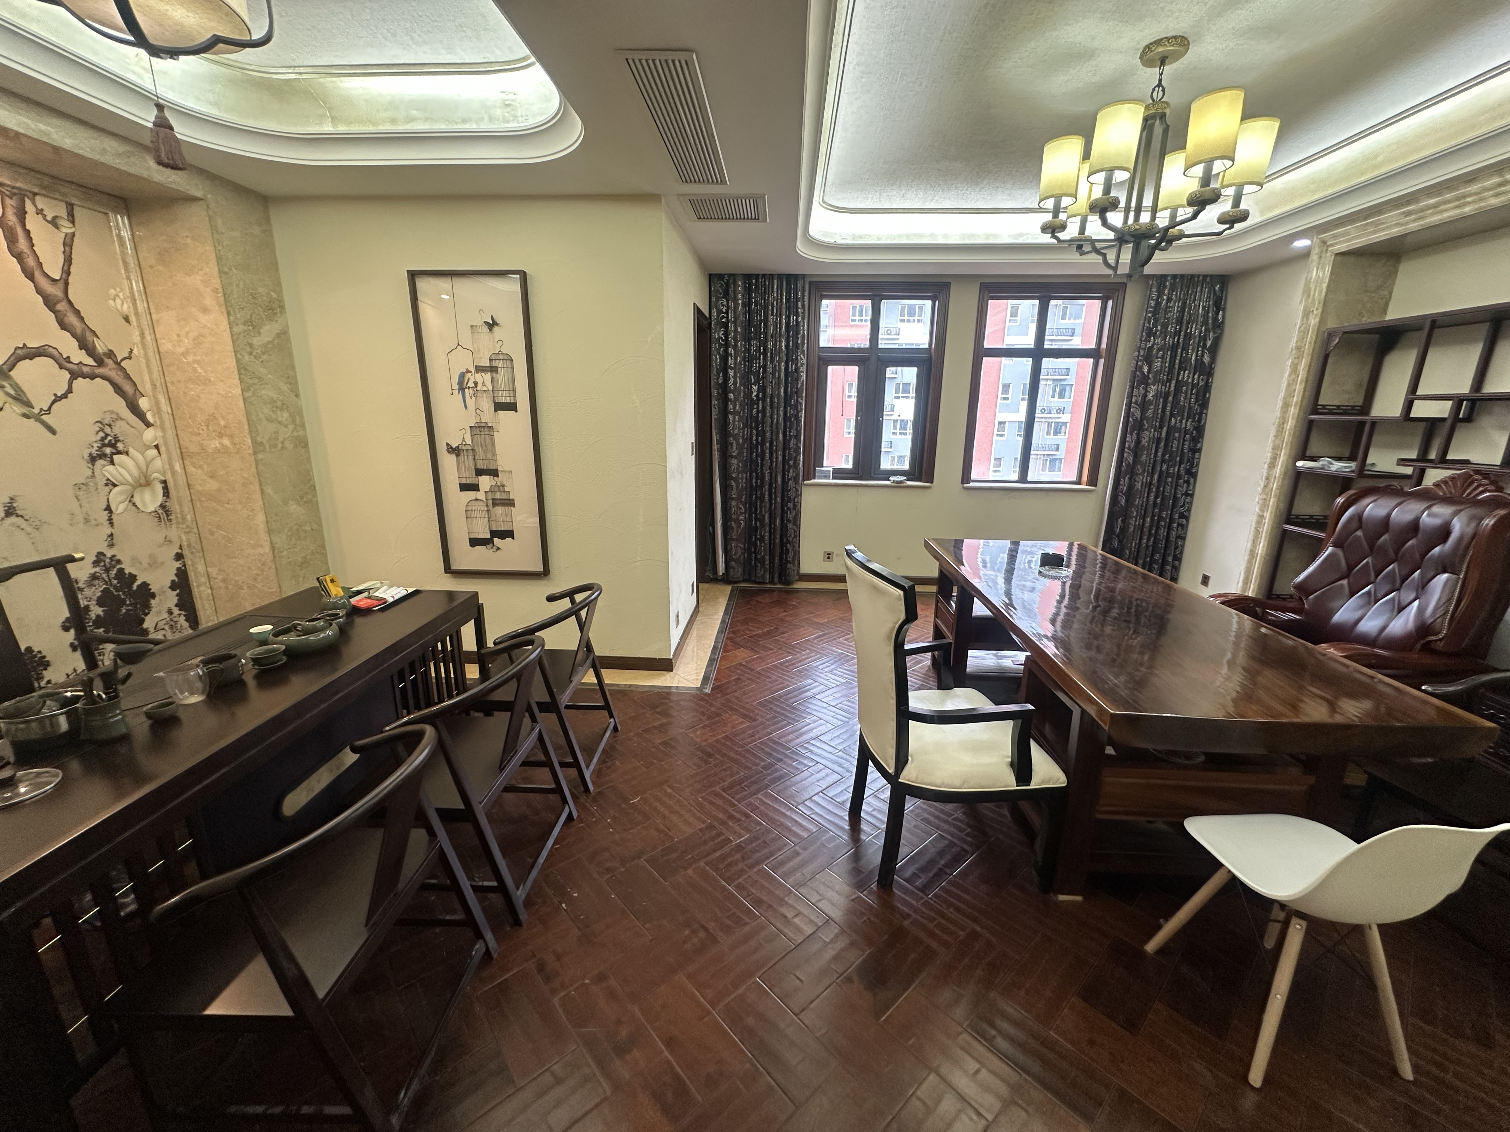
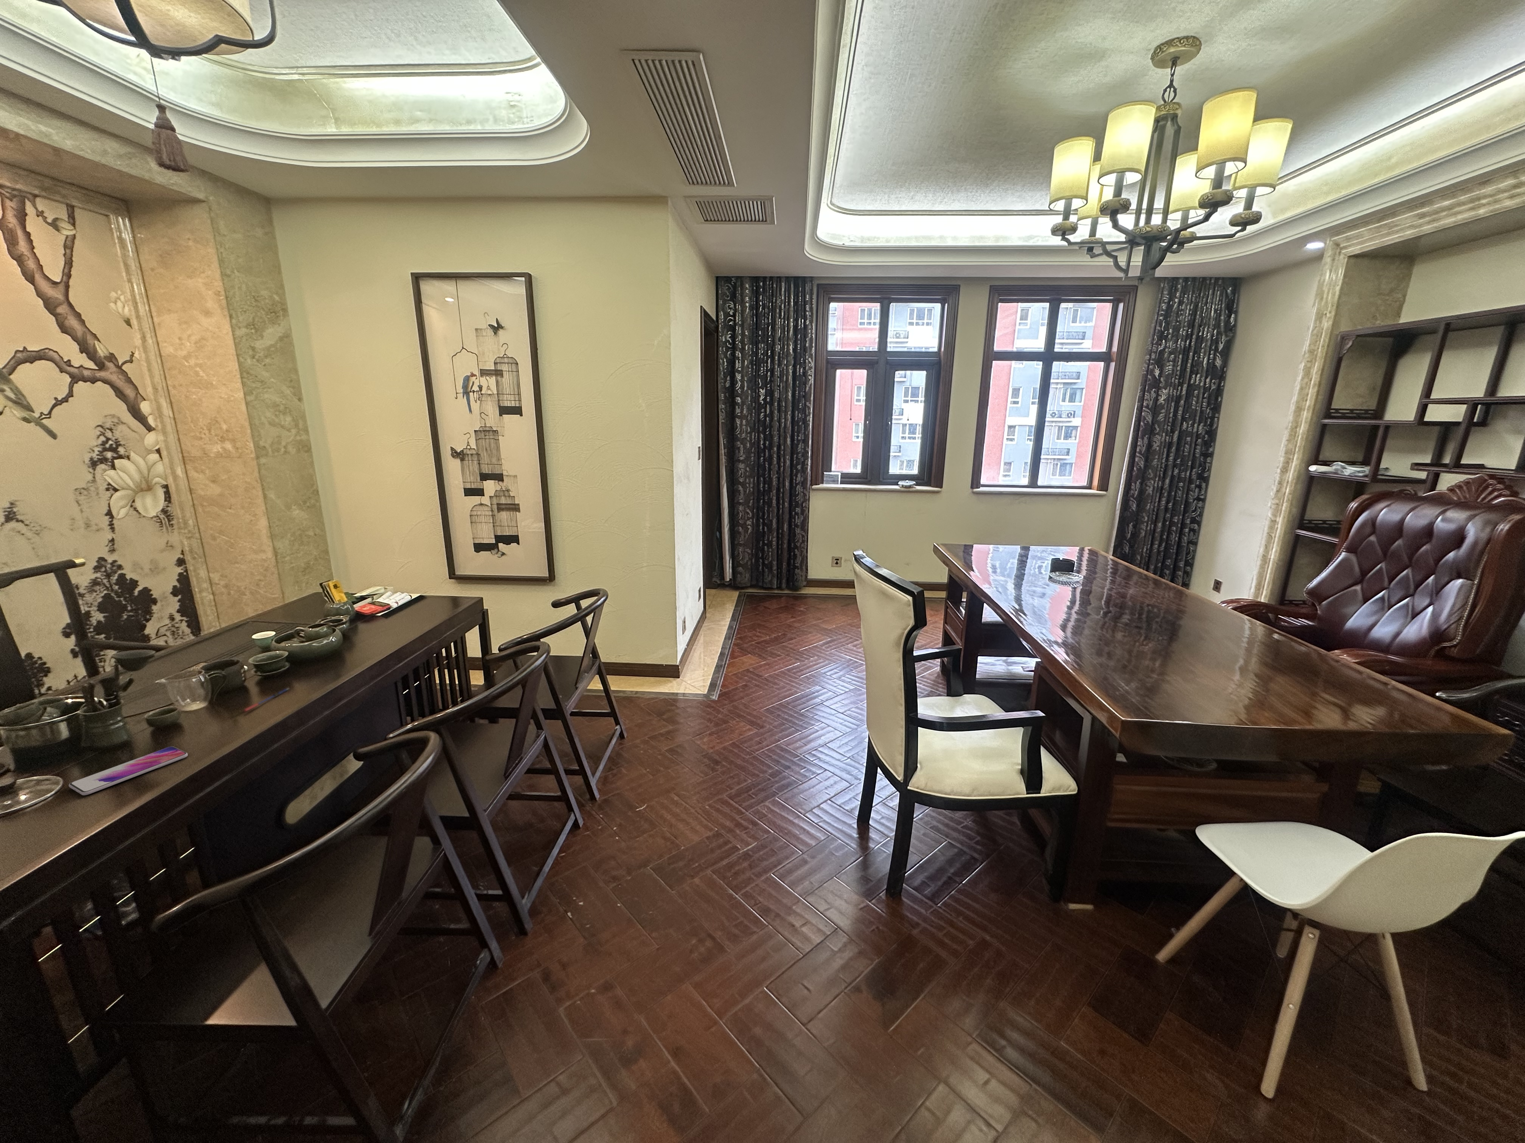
+ pen [243,688,291,712]
+ smartphone [68,746,189,796]
